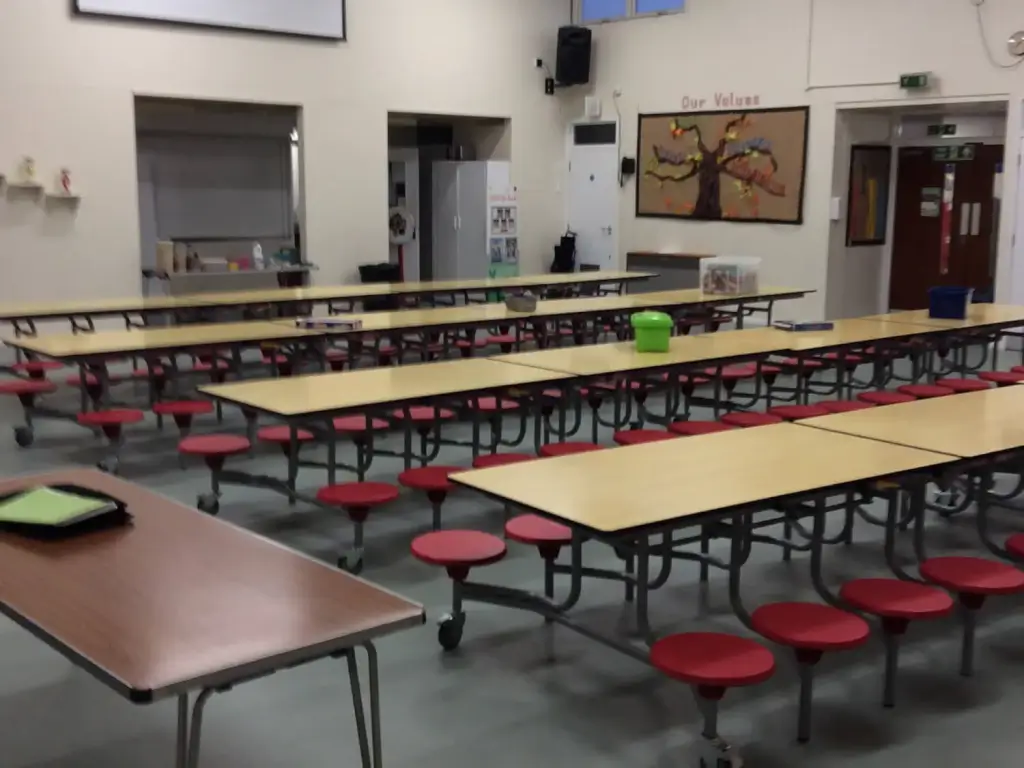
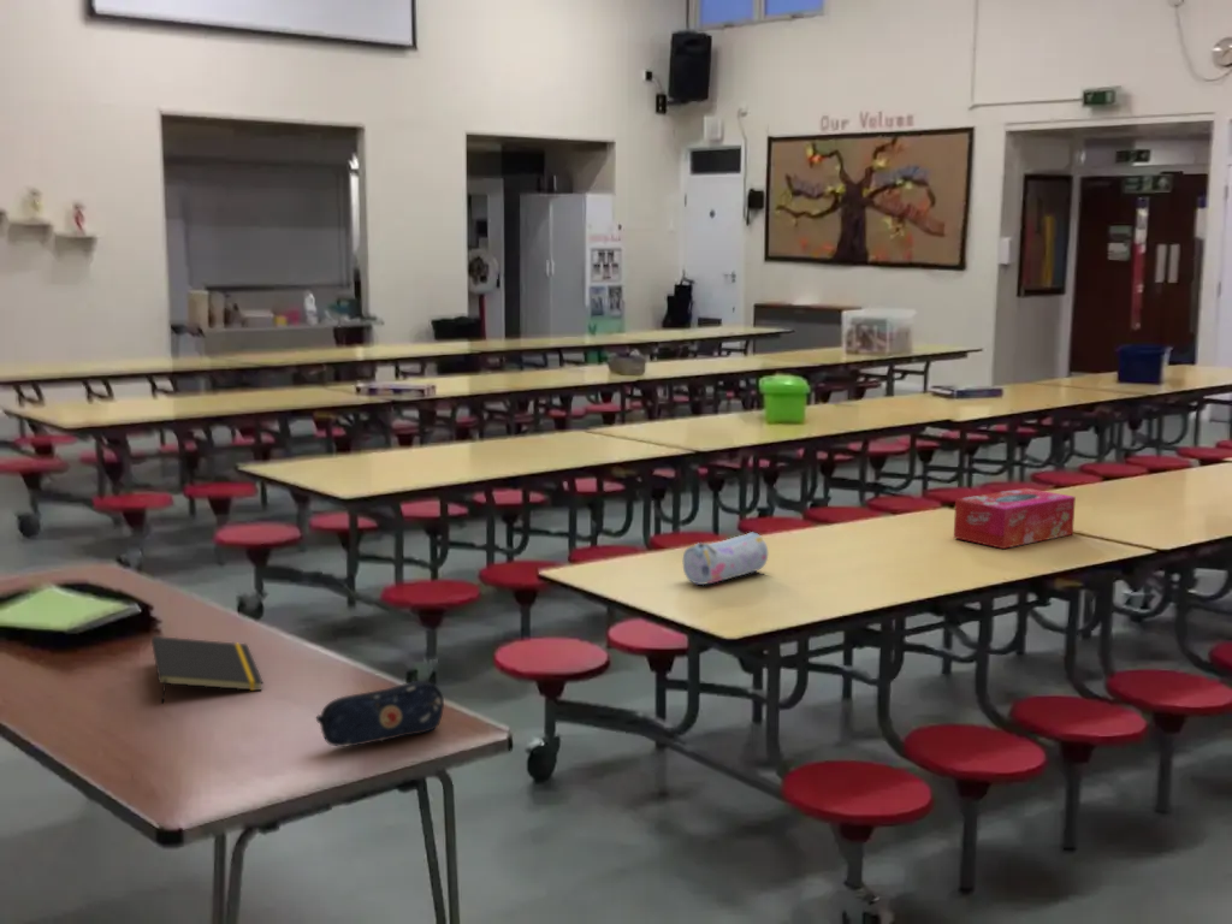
+ notepad [150,635,265,704]
+ pencil case [315,680,445,748]
+ pencil case [682,532,769,586]
+ tissue box [953,487,1077,550]
